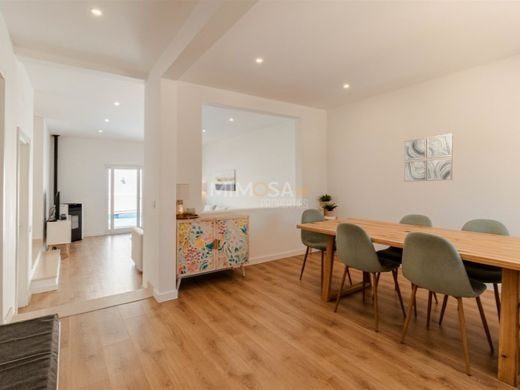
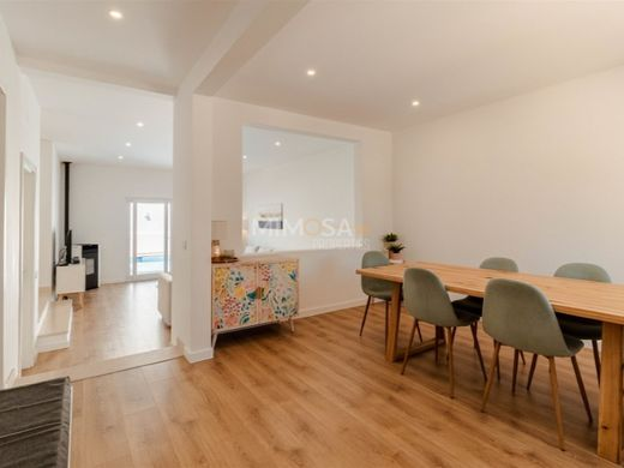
- wall art [403,133,454,183]
